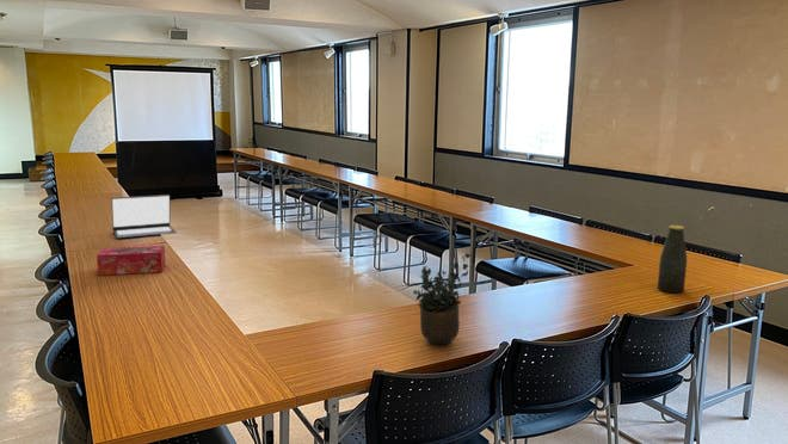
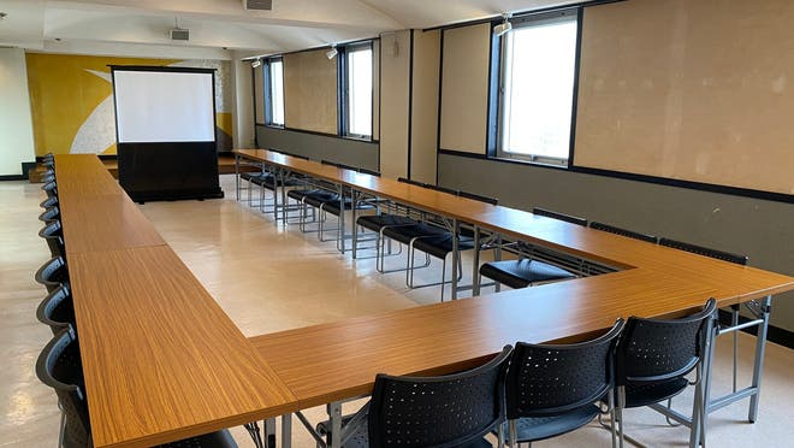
- laptop [110,193,178,239]
- tissue box [96,245,166,276]
- potted plant [412,252,472,346]
- bottle [657,224,688,295]
